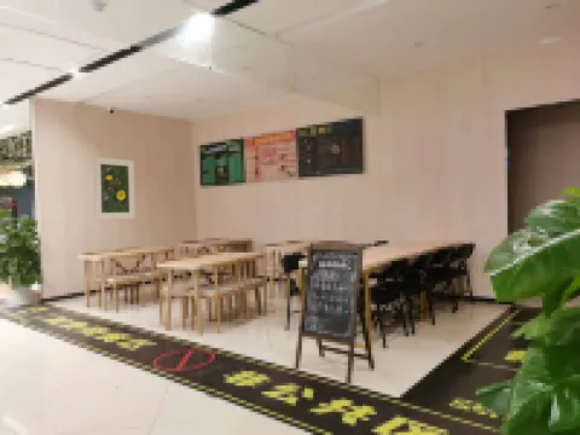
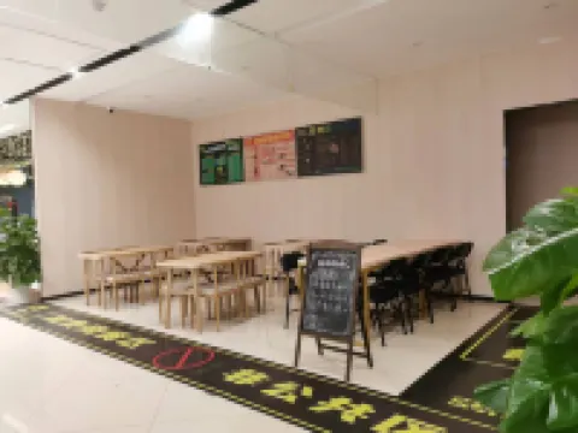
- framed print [93,156,137,221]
